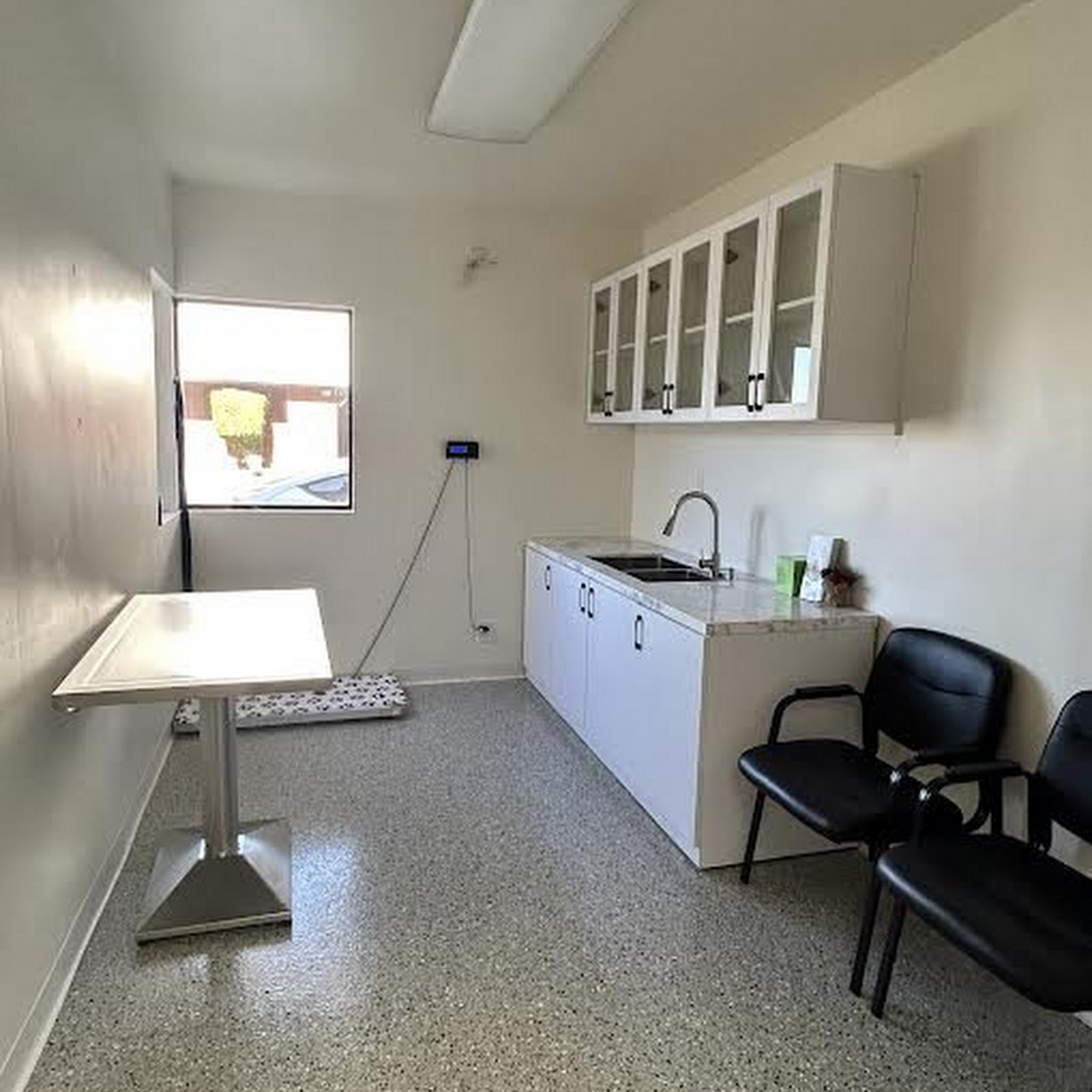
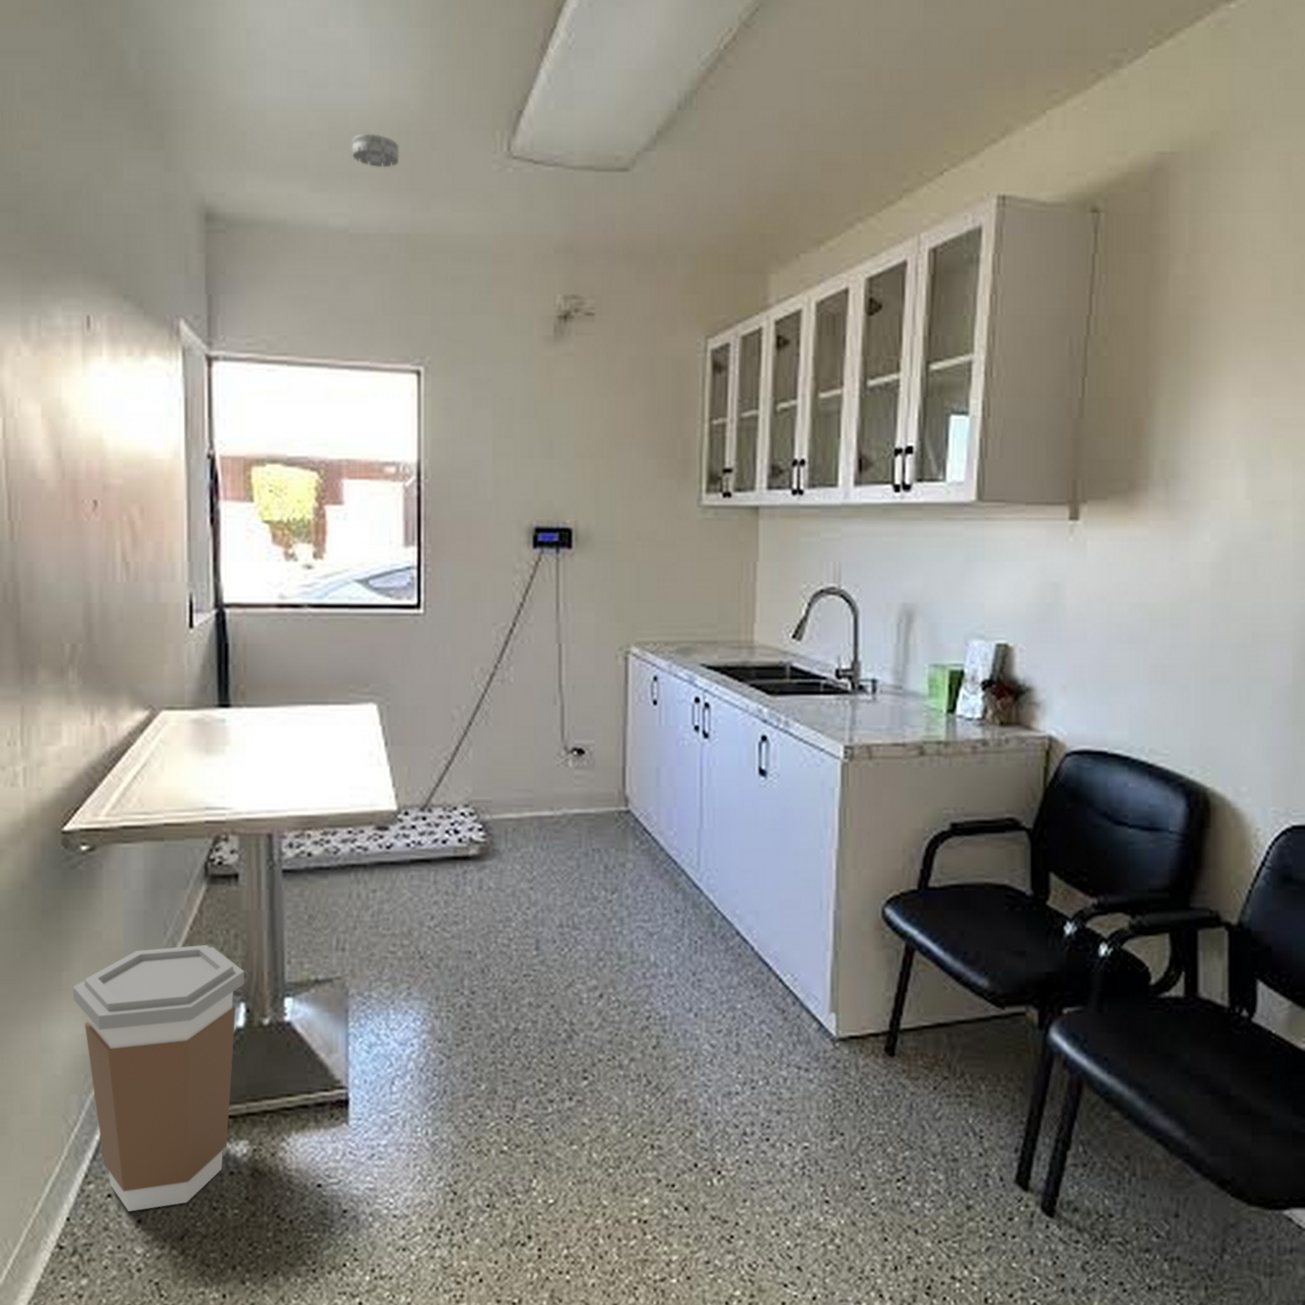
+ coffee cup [73,944,245,1212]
+ smoke detector [351,133,399,167]
